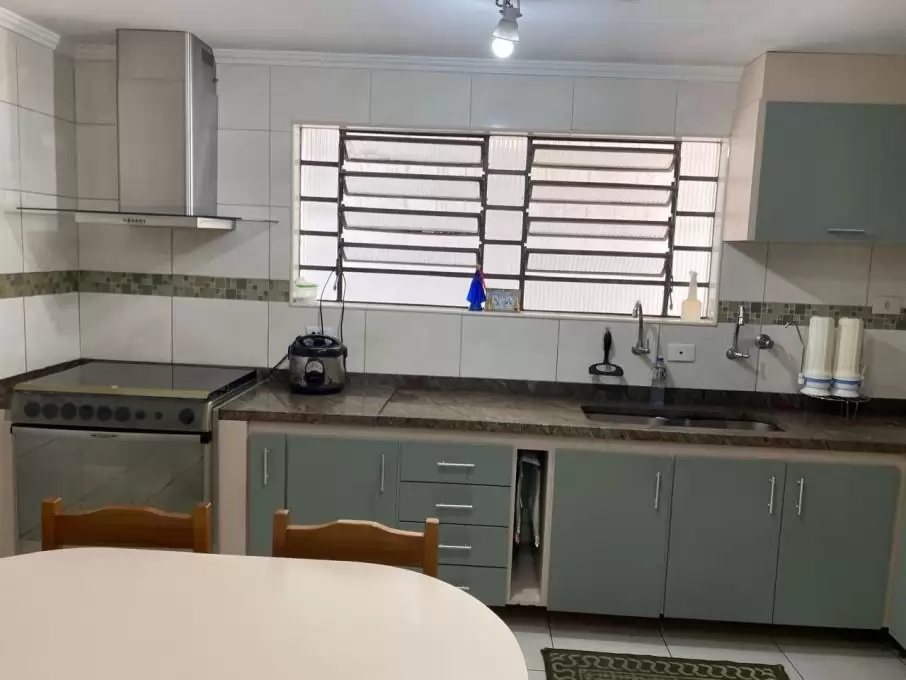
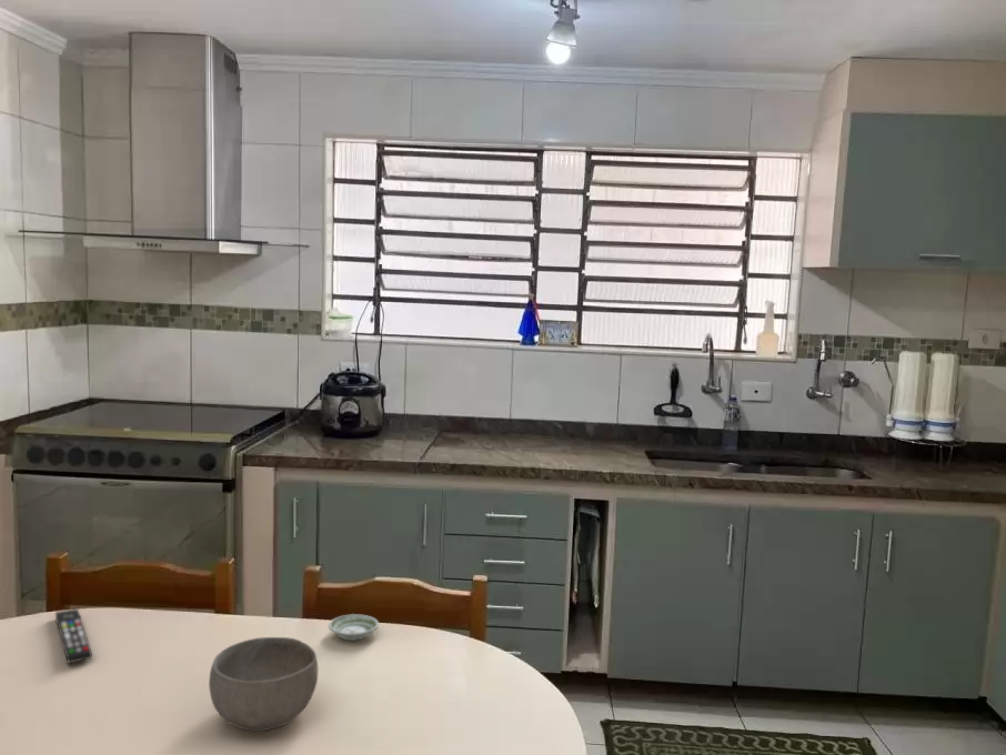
+ saucer [328,613,380,642]
+ bowl [208,636,319,732]
+ remote control [54,607,93,664]
